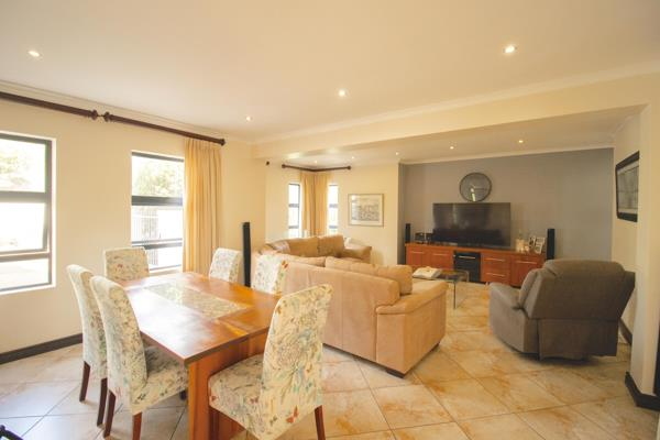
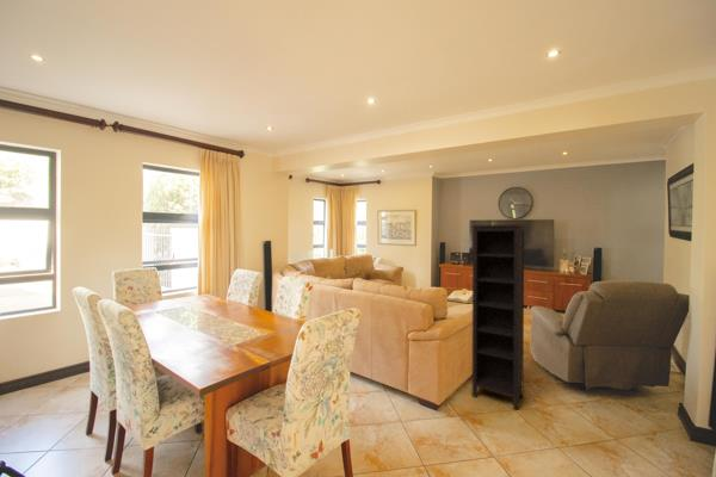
+ bookcase [471,223,526,410]
